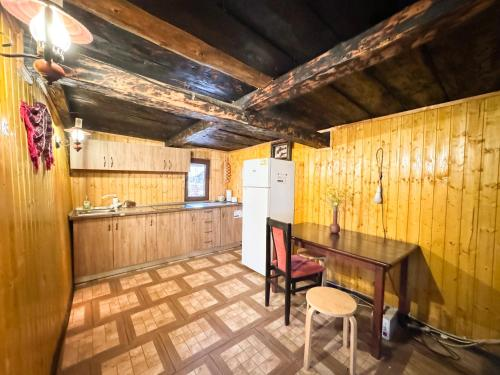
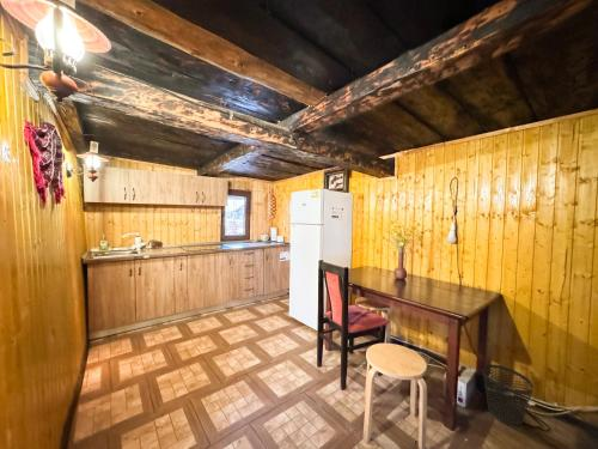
+ wastebasket [481,363,535,426]
